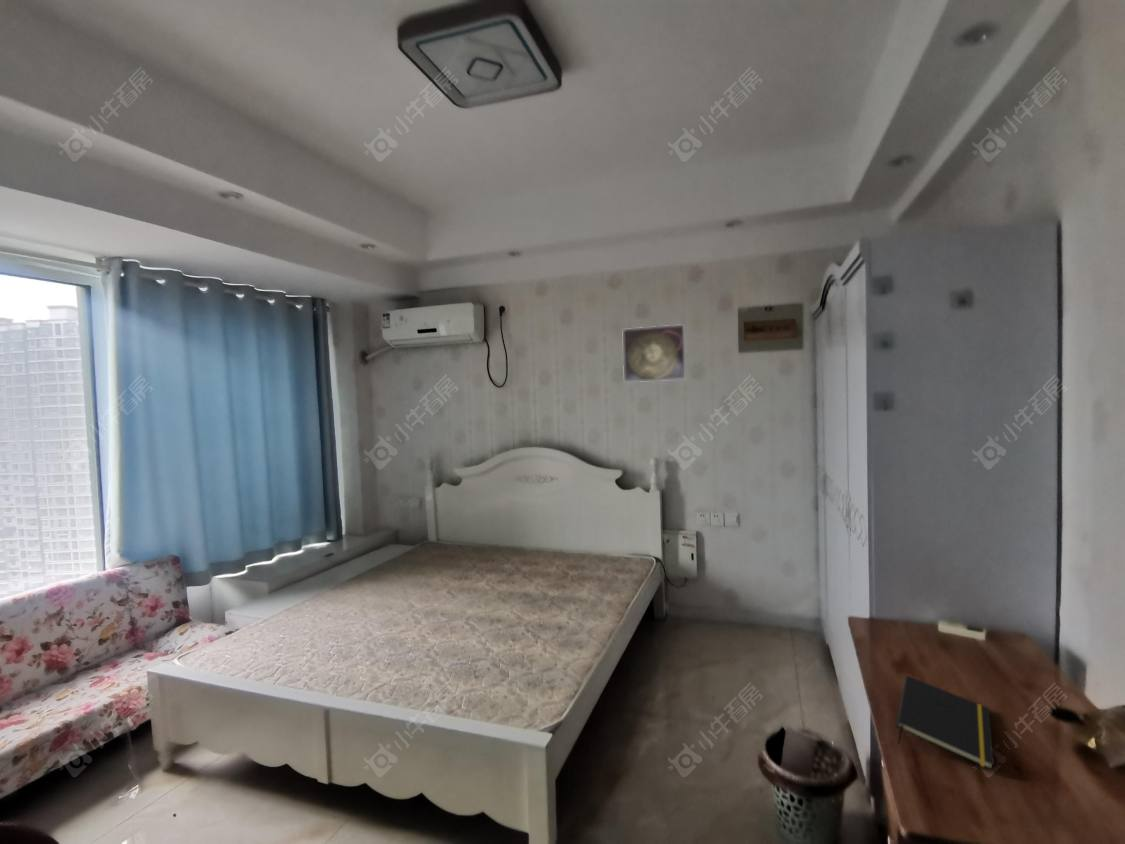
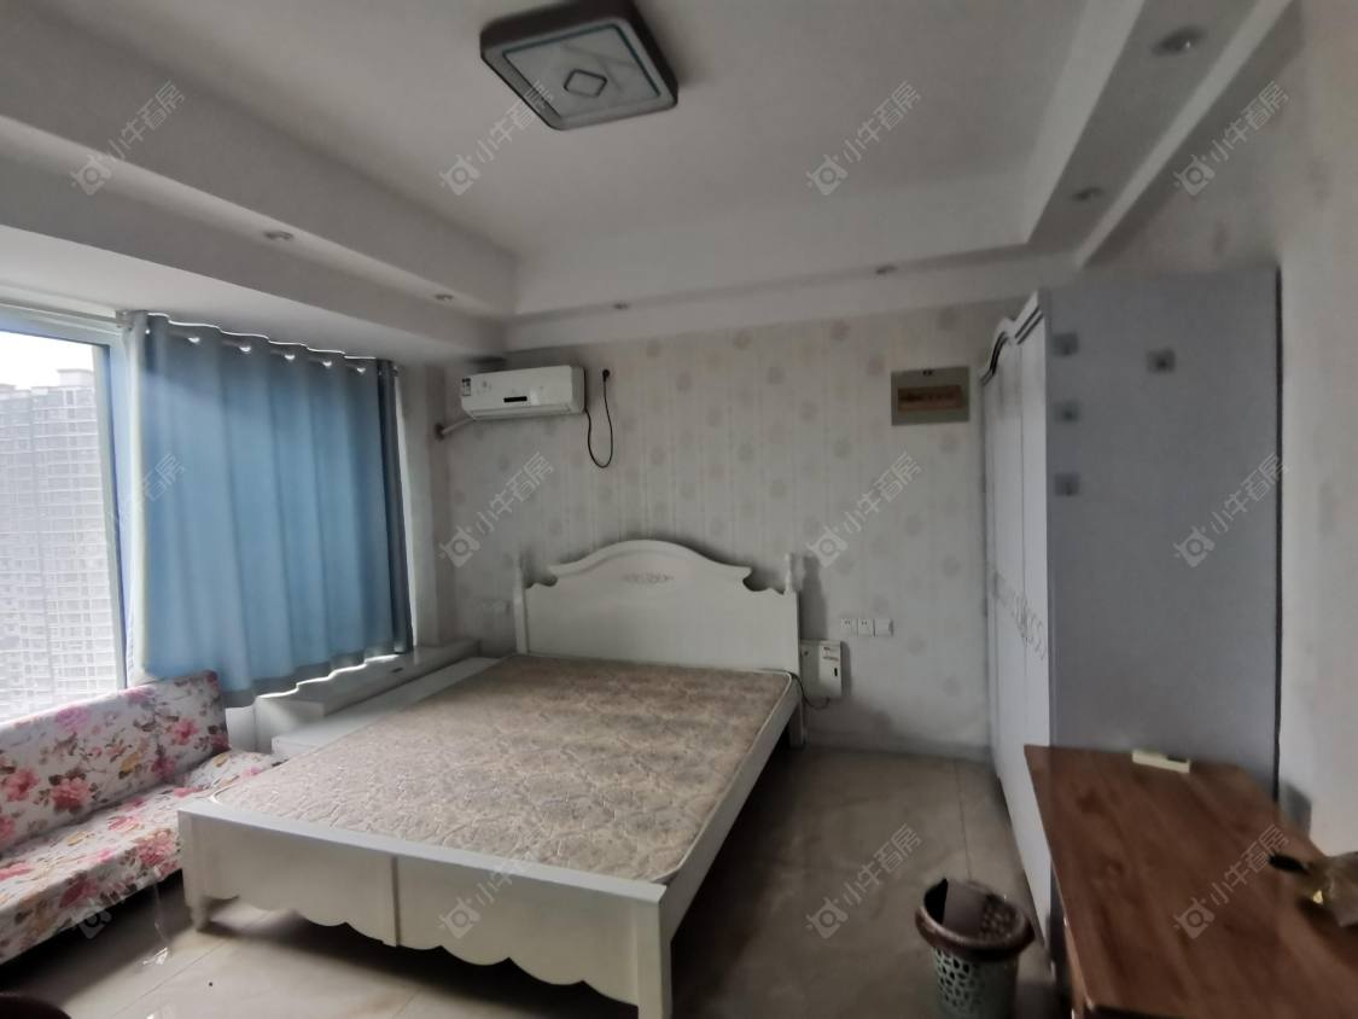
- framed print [621,323,687,383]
- notepad [896,674,995,771]
